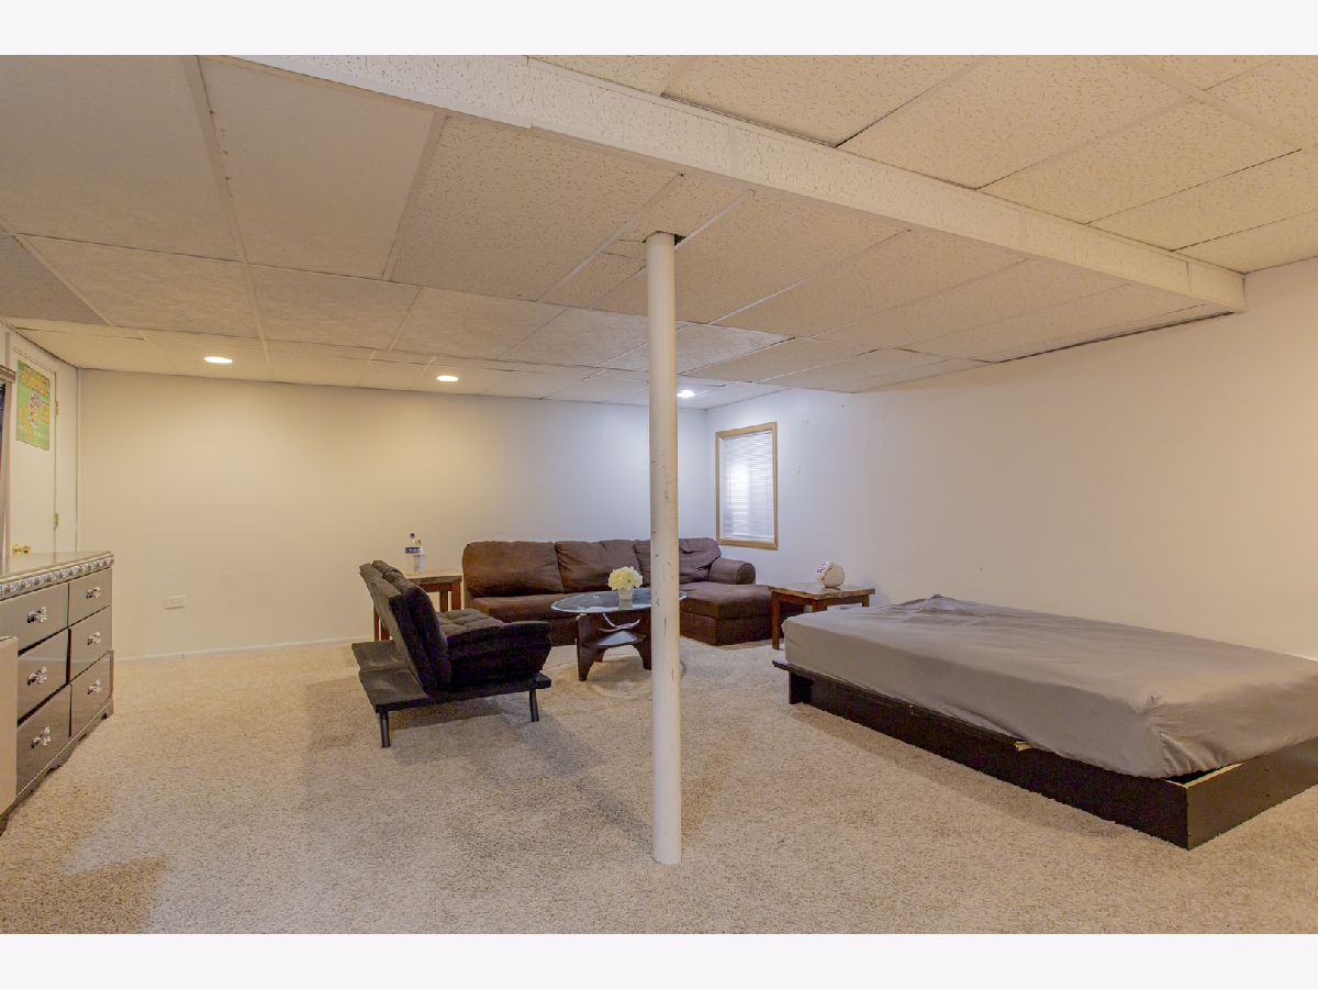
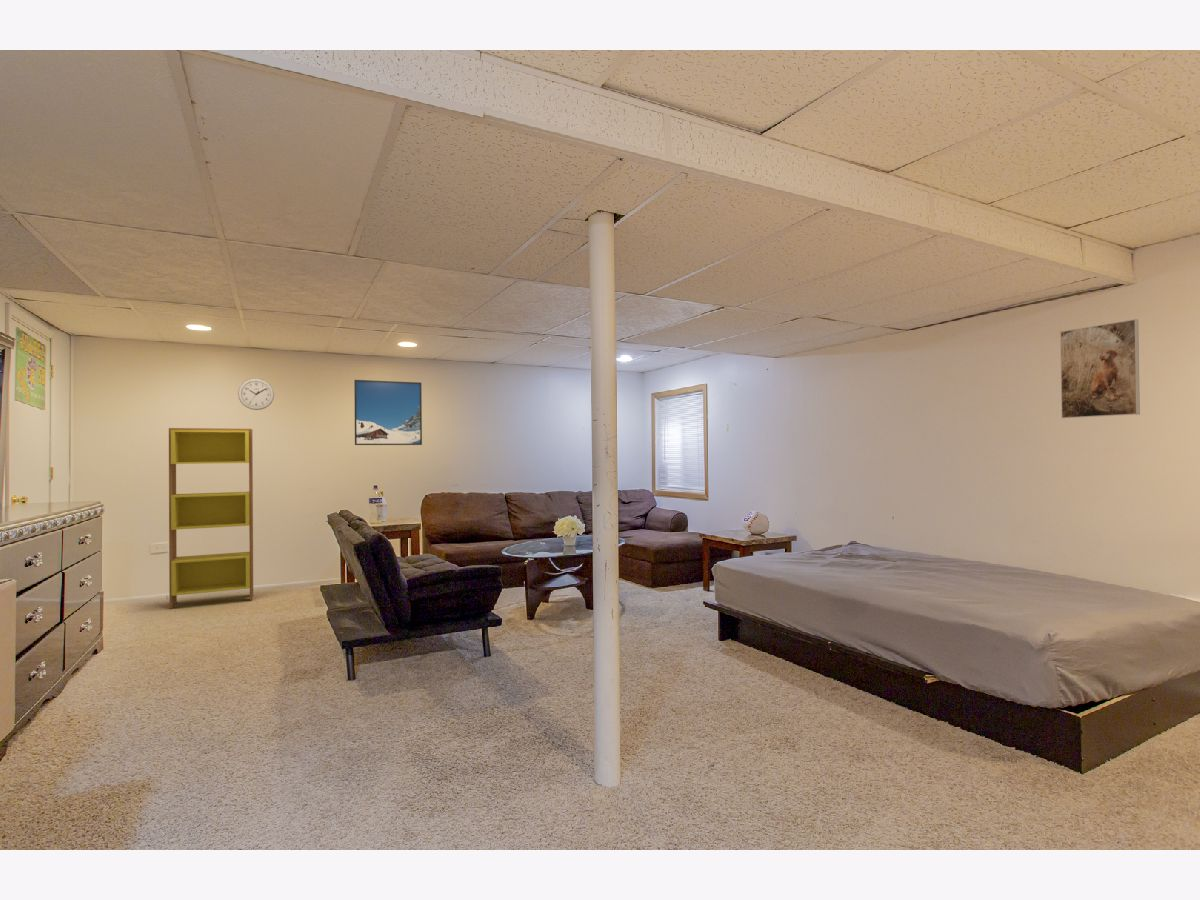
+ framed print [353,379,423,446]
+ wall clock [237,377,275,411]
+ bookcase [168,427,254,610]
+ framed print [1059,318,1141,419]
